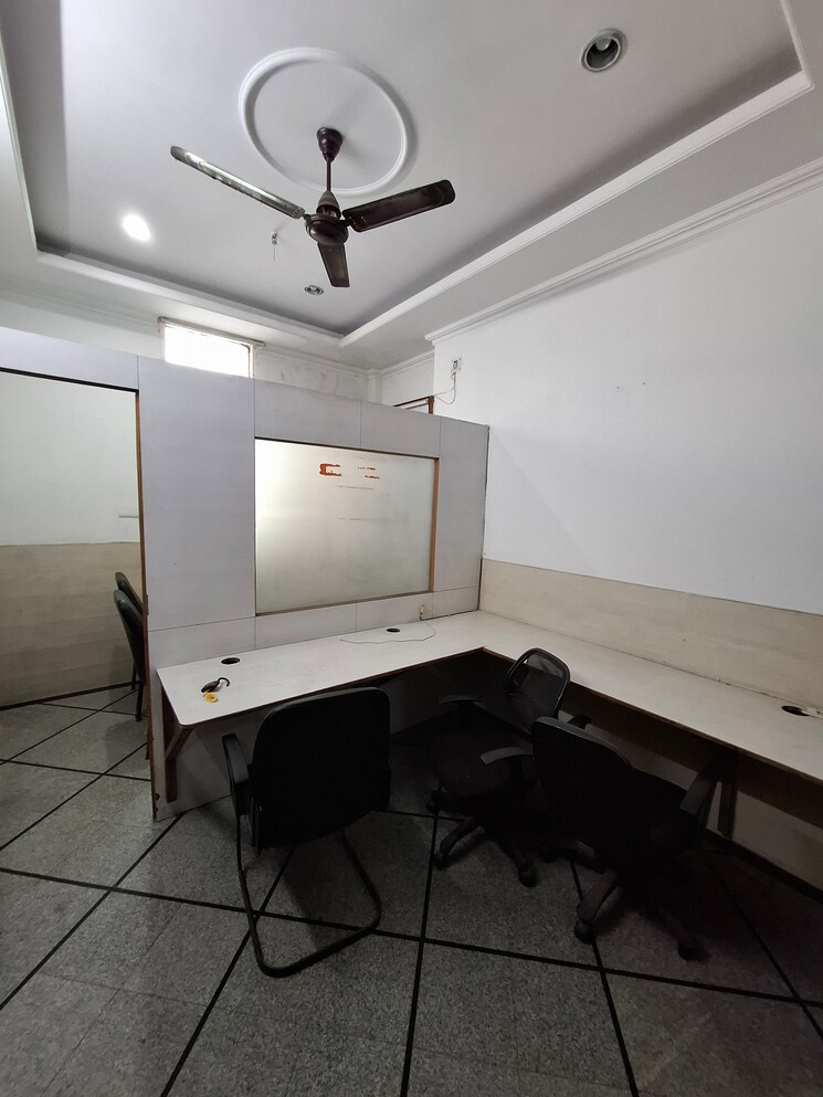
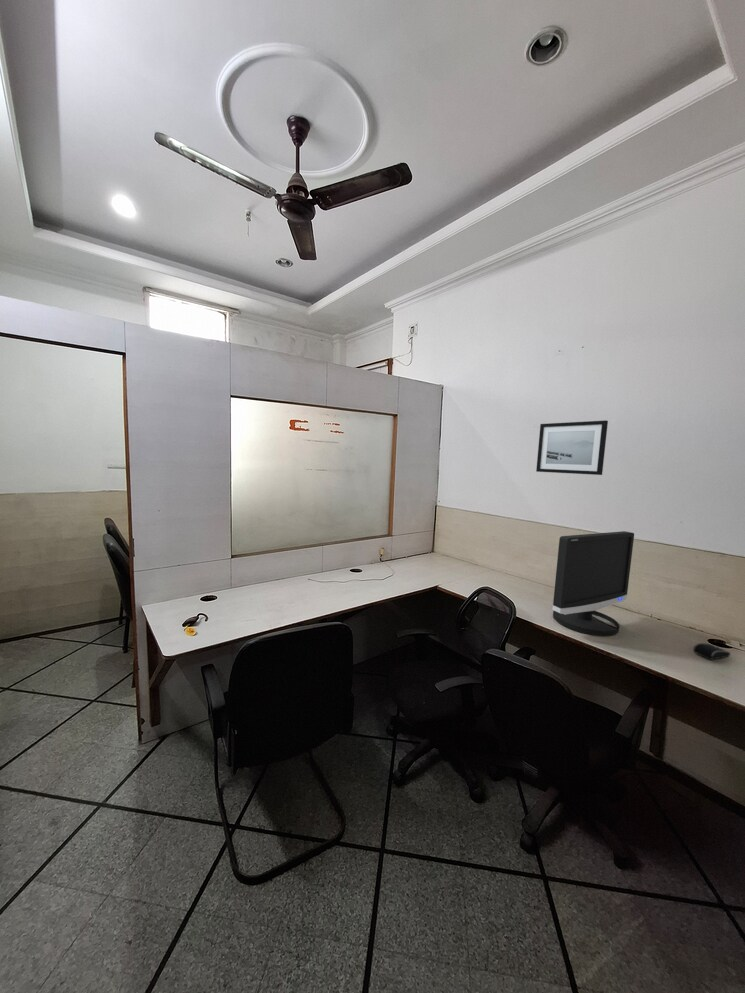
+ monitor [552,530,635,637]
+ wall art [535,419,609,476]
+ computer mouse [693,642,731,661]
